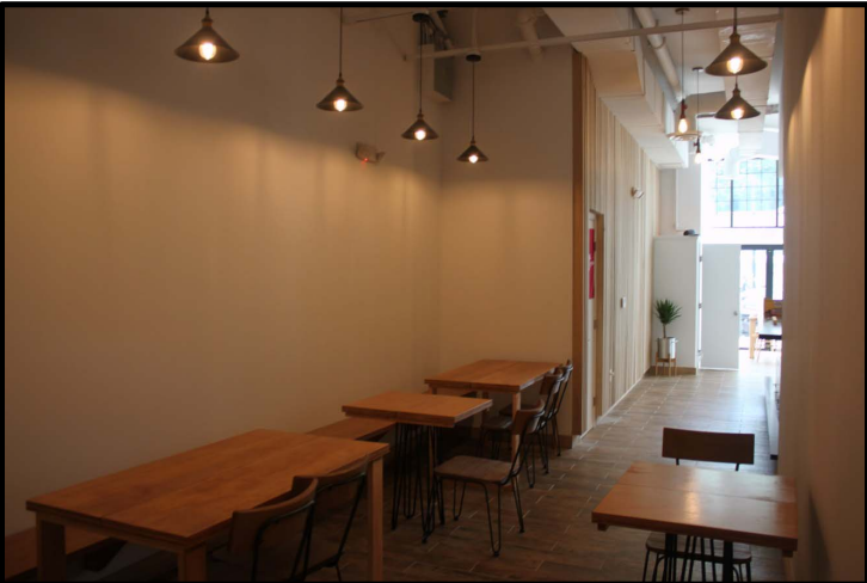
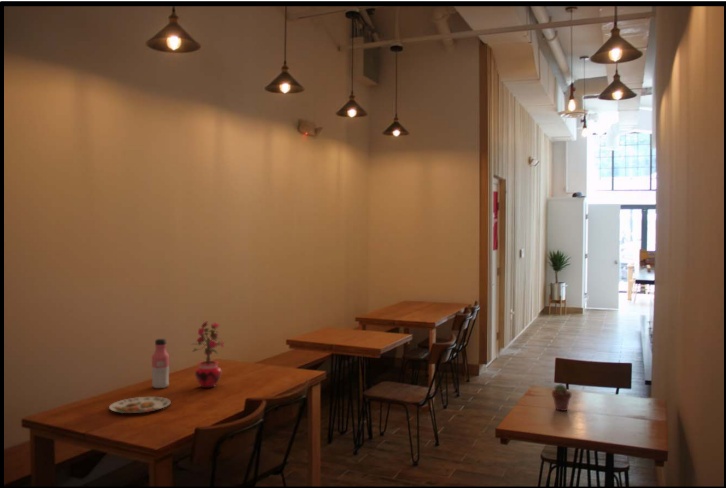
+ water bottle [151,338,170,389]
+ potted succulent [551,383,573,412]
+ plate [108,396,172,414]
+ potted plant [190,321,226,389]
